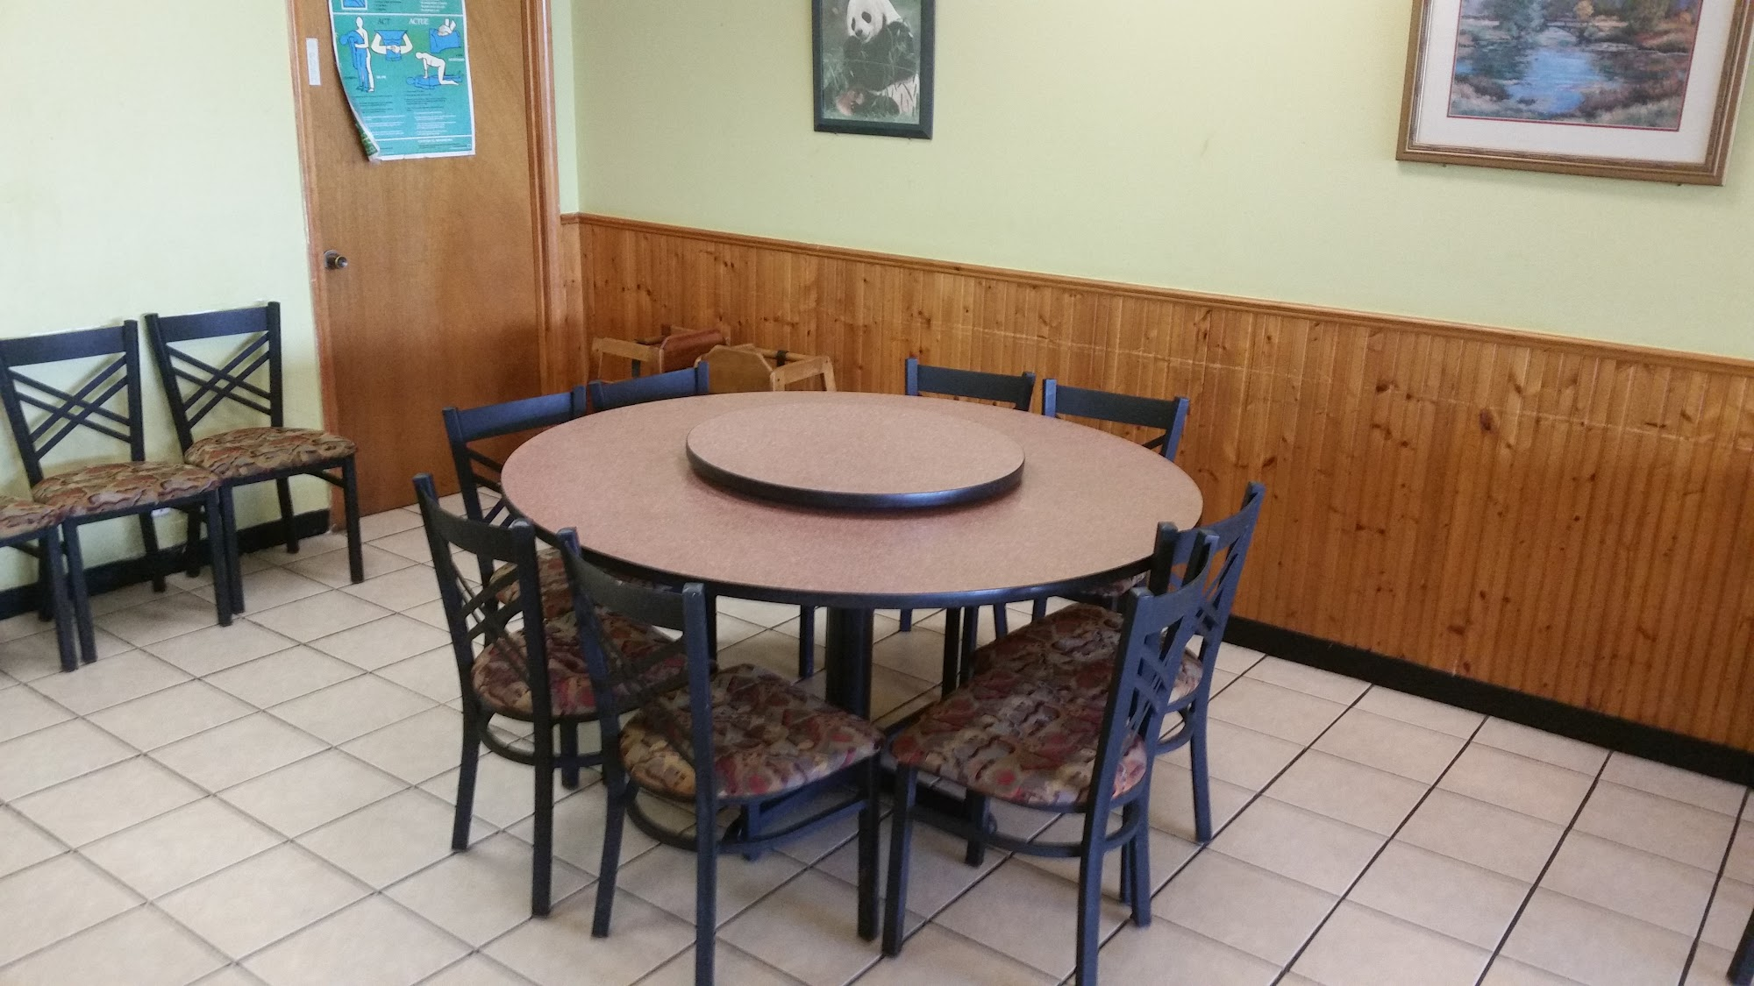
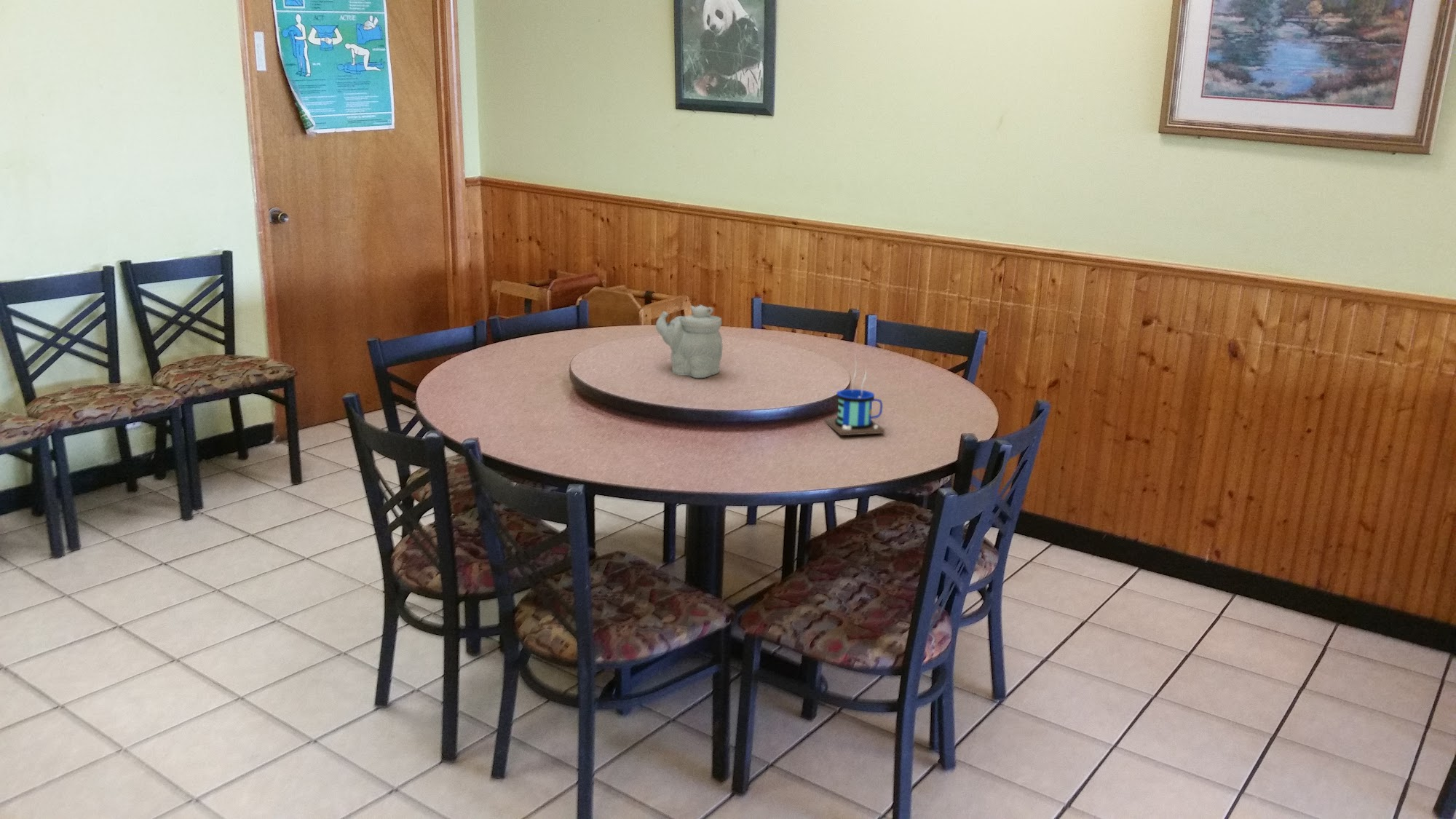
+ teapot [655,304,724,379]
+ mug [823,352,885,436]
